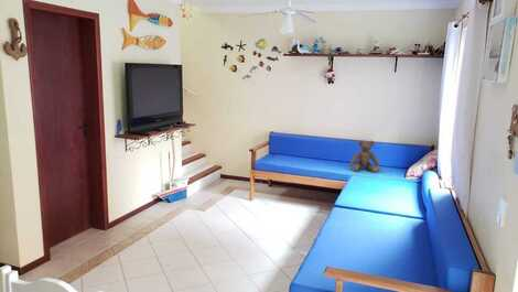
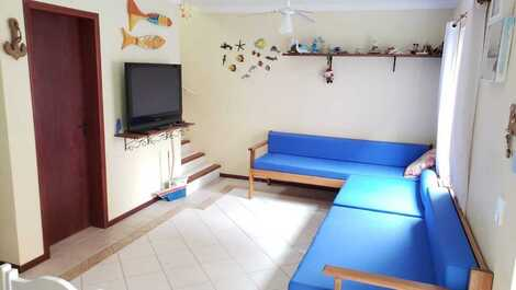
- teddy bear [347,140,381,173]
